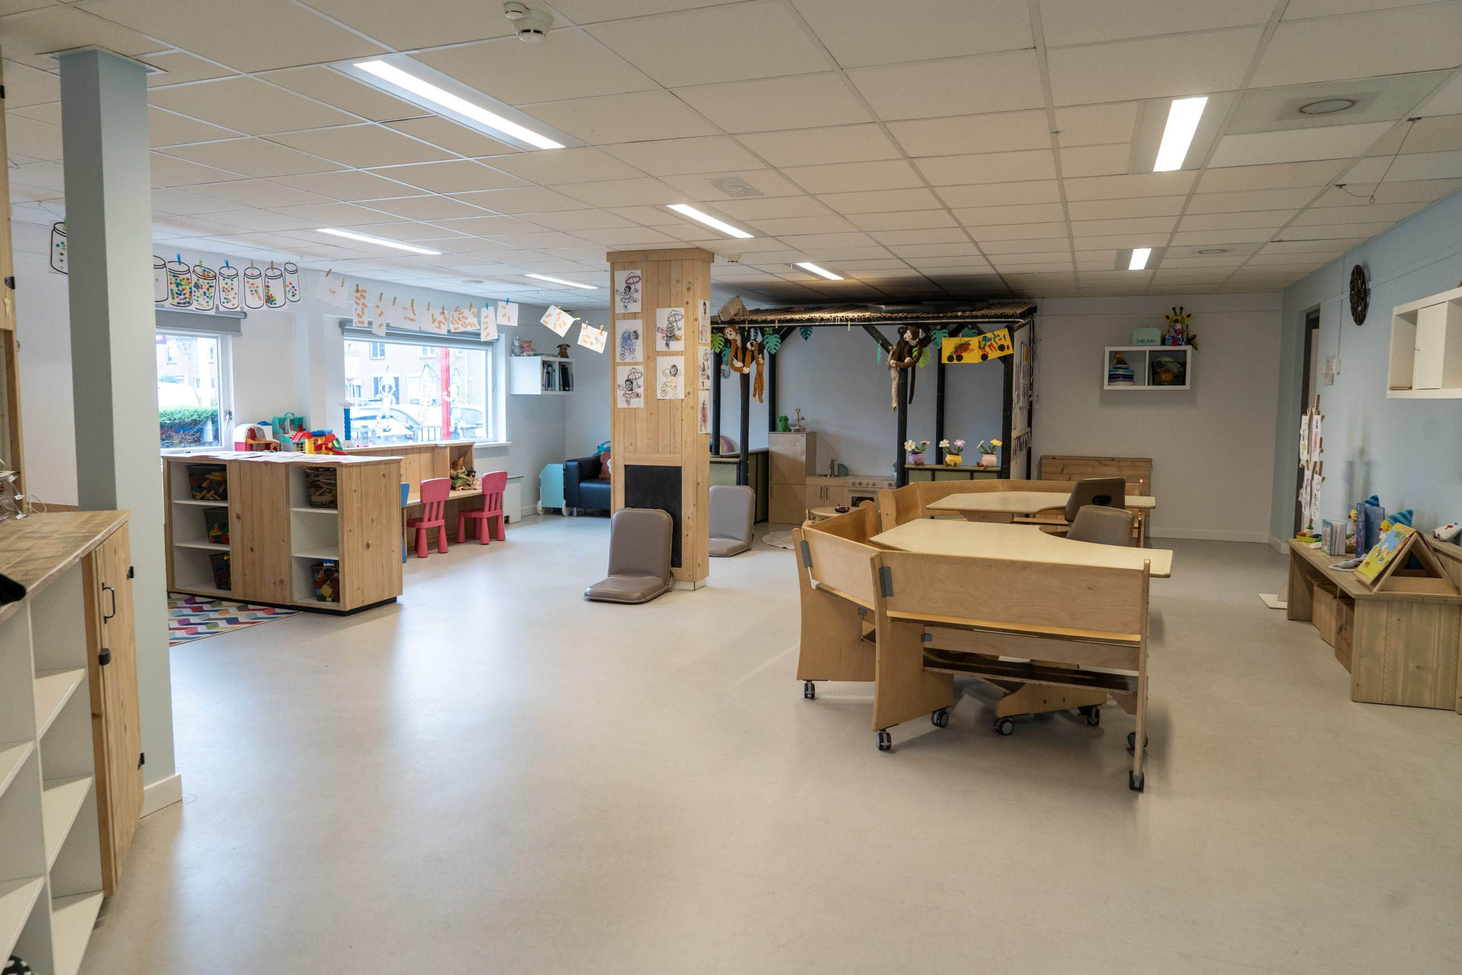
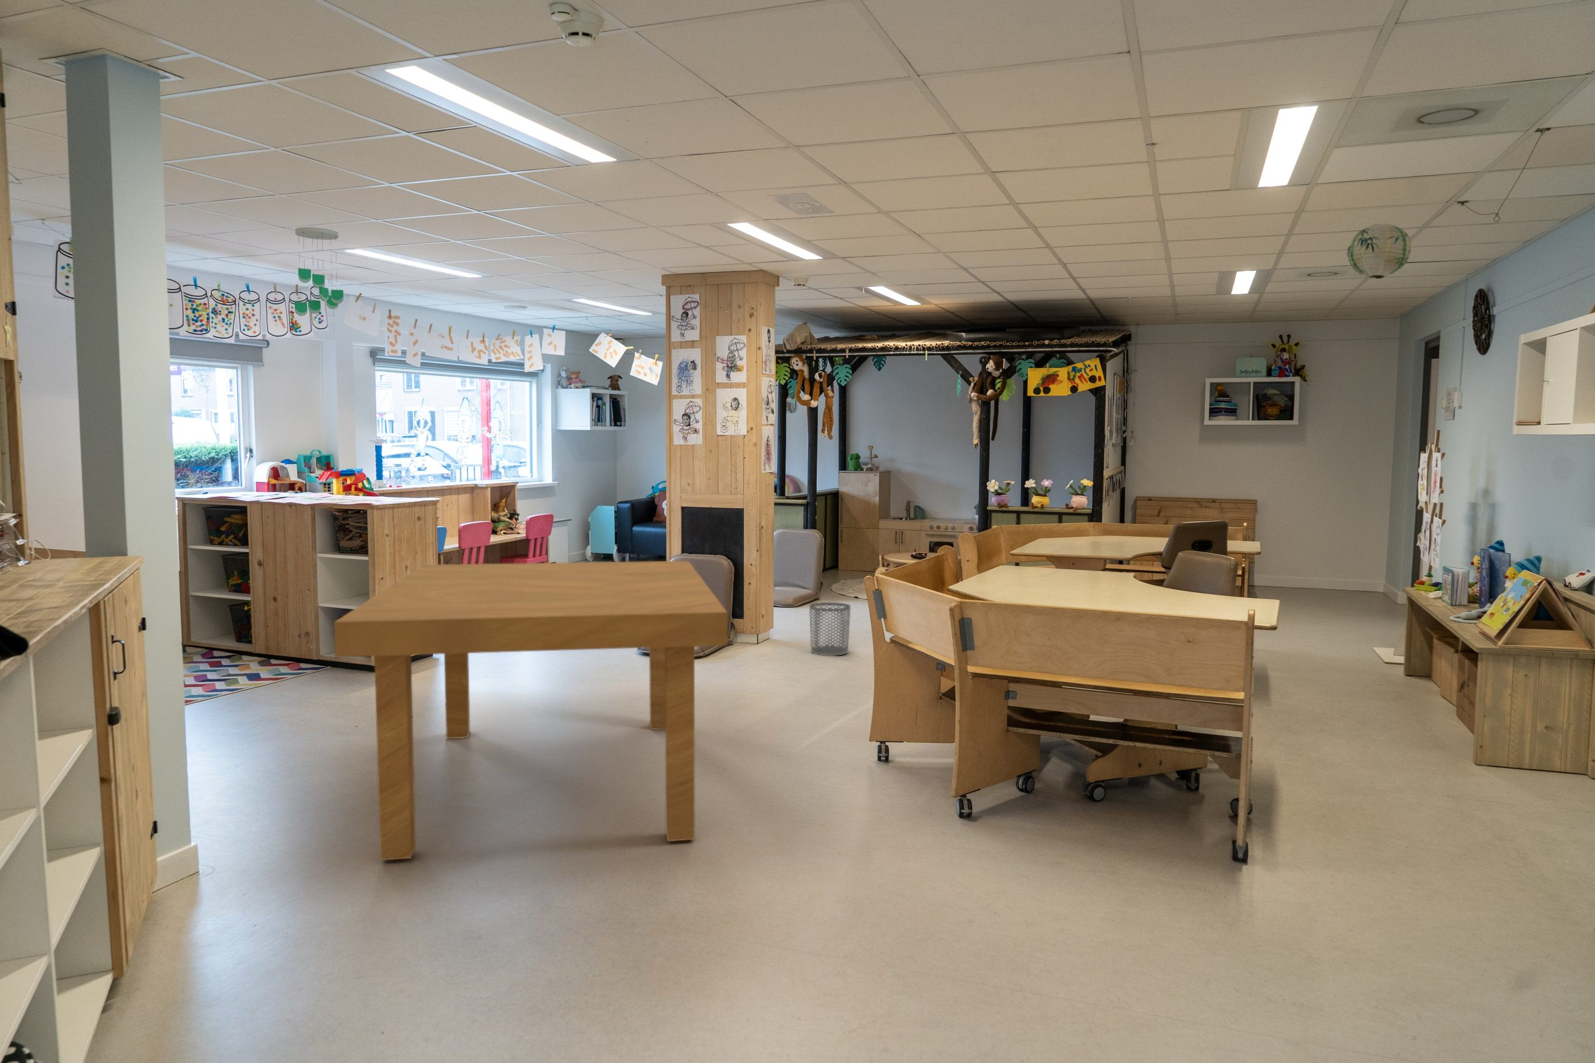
+ paper lantern [1347,223,1412,280]
+ waste bin [808,601,851,656]
+ dining table [333,560,727,861]
+ ceiling mobile [294,227,344,317]
